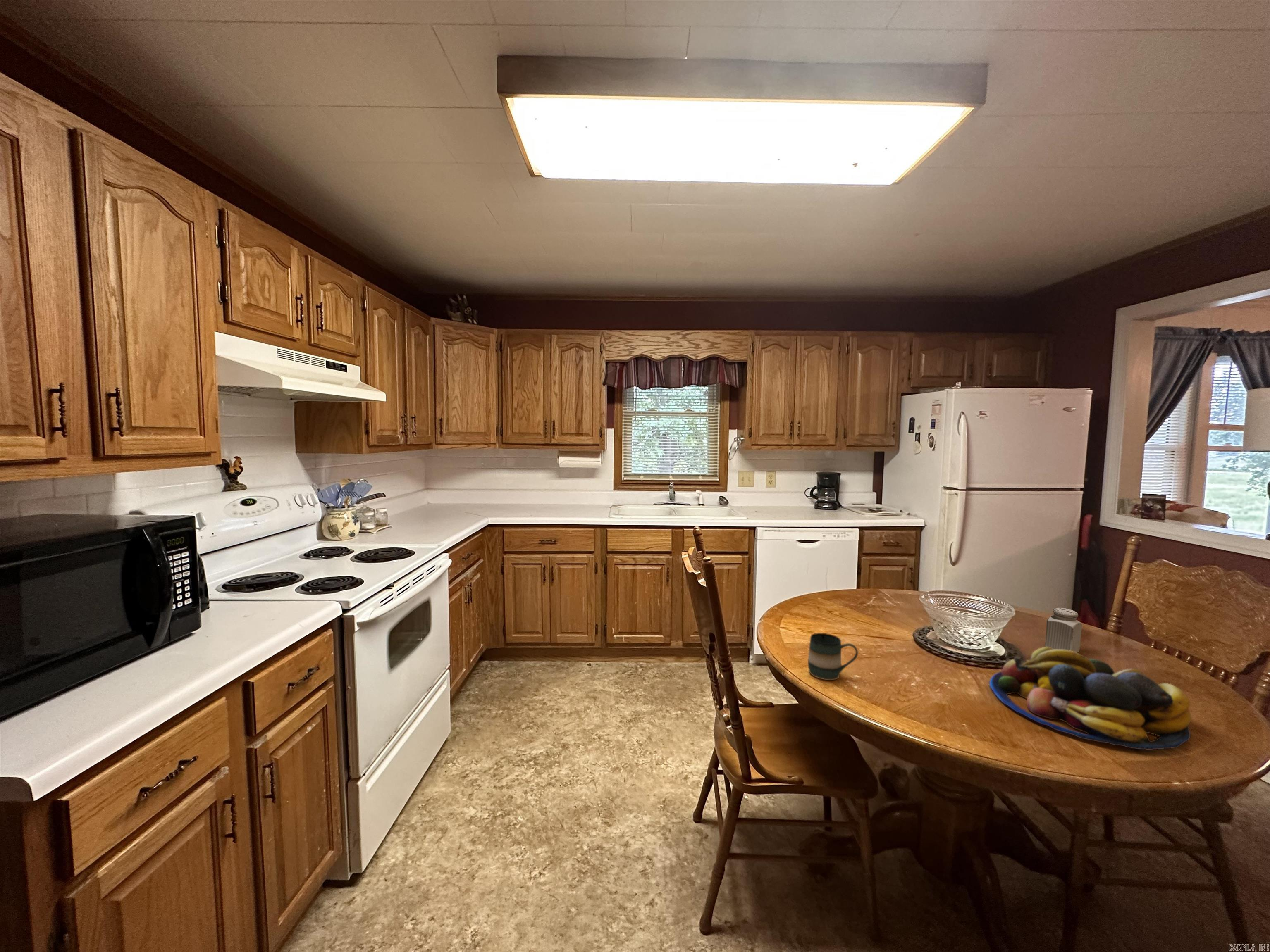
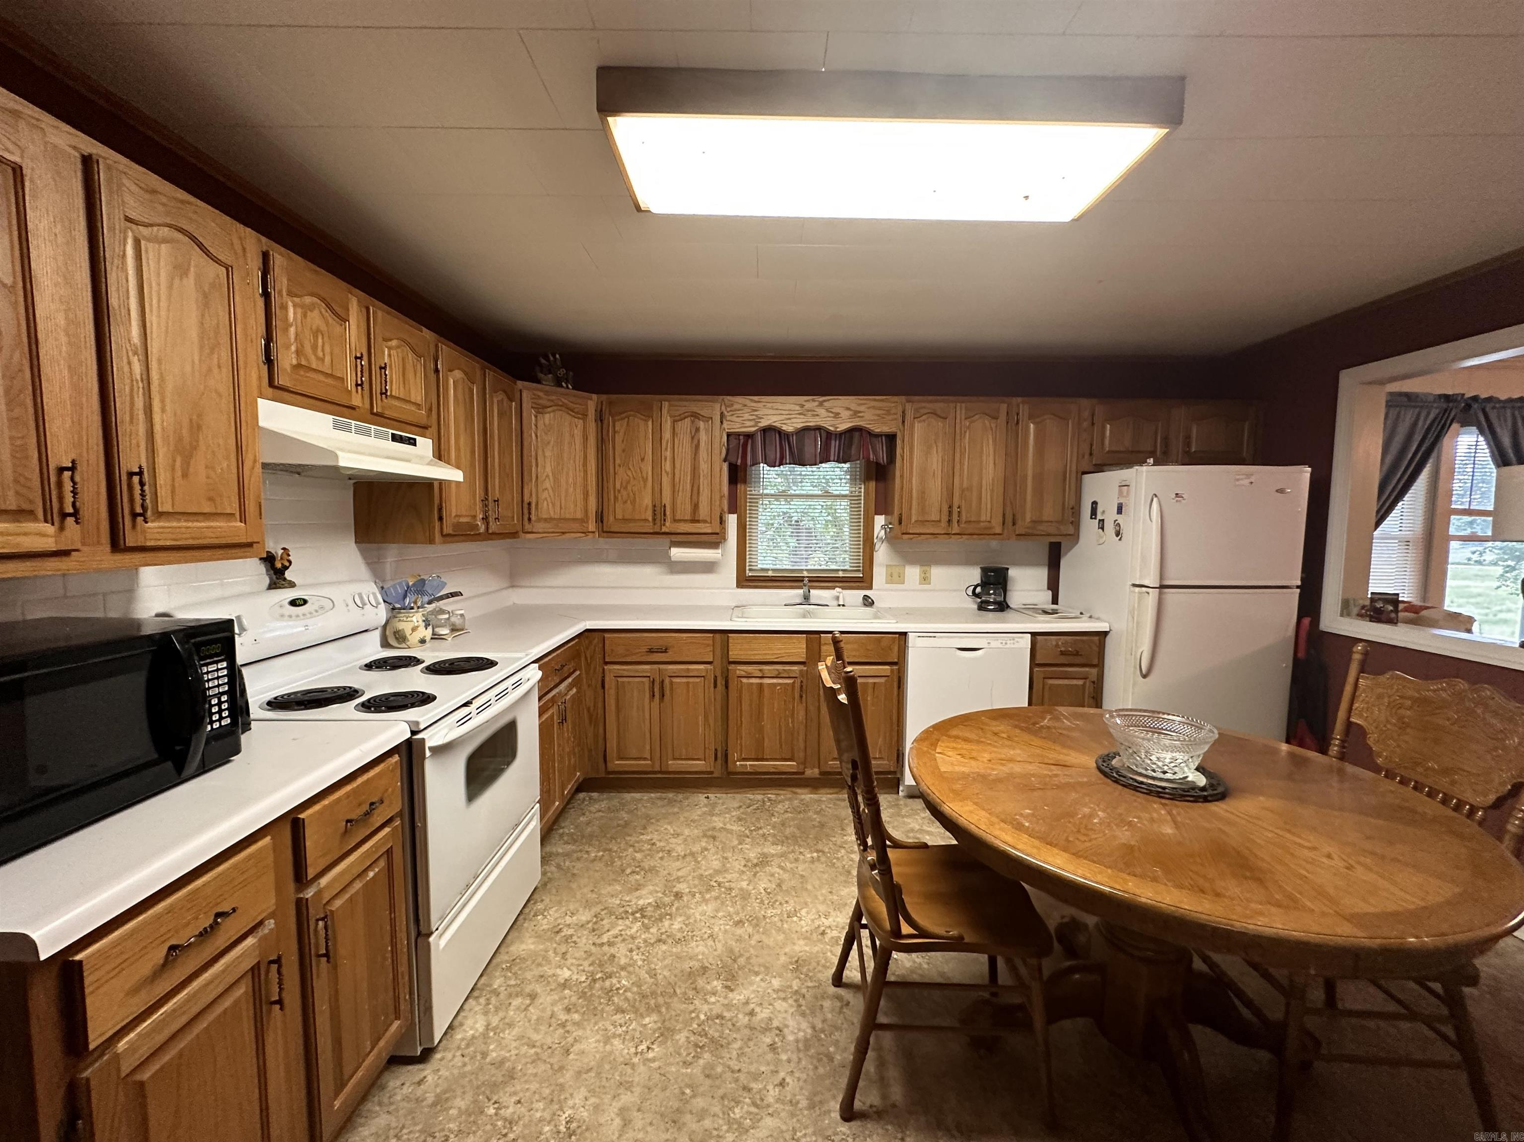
- fruit bowl [989,647,1192,750]
- mug [807,633,858,681]
- salt shaker [1045,607,1082,653]
